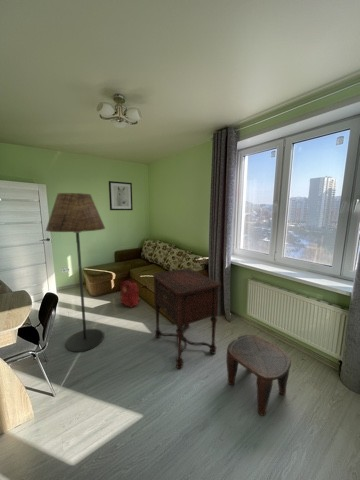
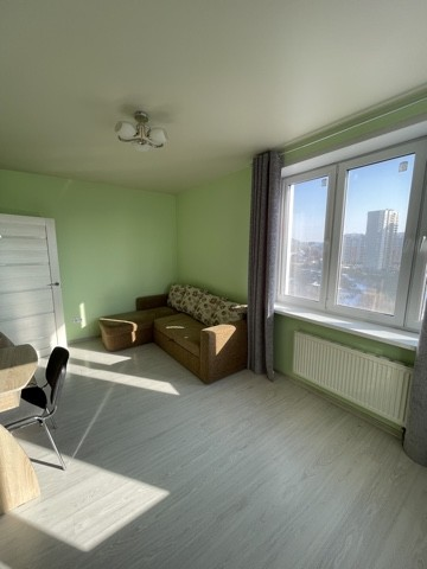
- side table [152,267,222,370]
- floor lamp [45,192,106,353]
- backpack [119,278,143,309]
- wall art [108,180,134,211]
- stool [225,334,292,417]
